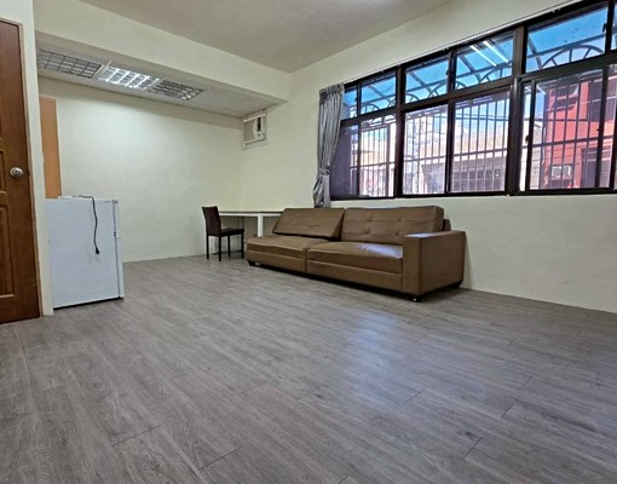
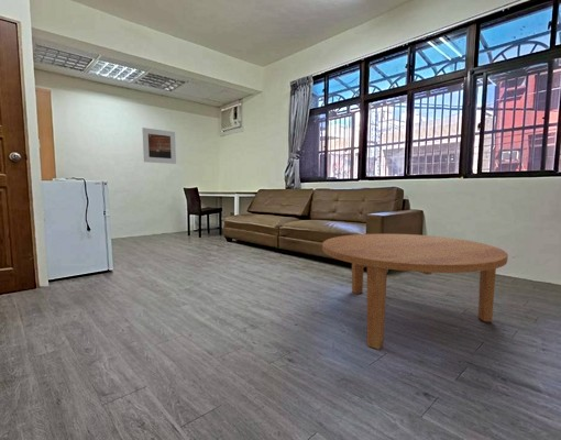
+ coffee table [321,233,509,351]
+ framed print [141,127,177,165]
